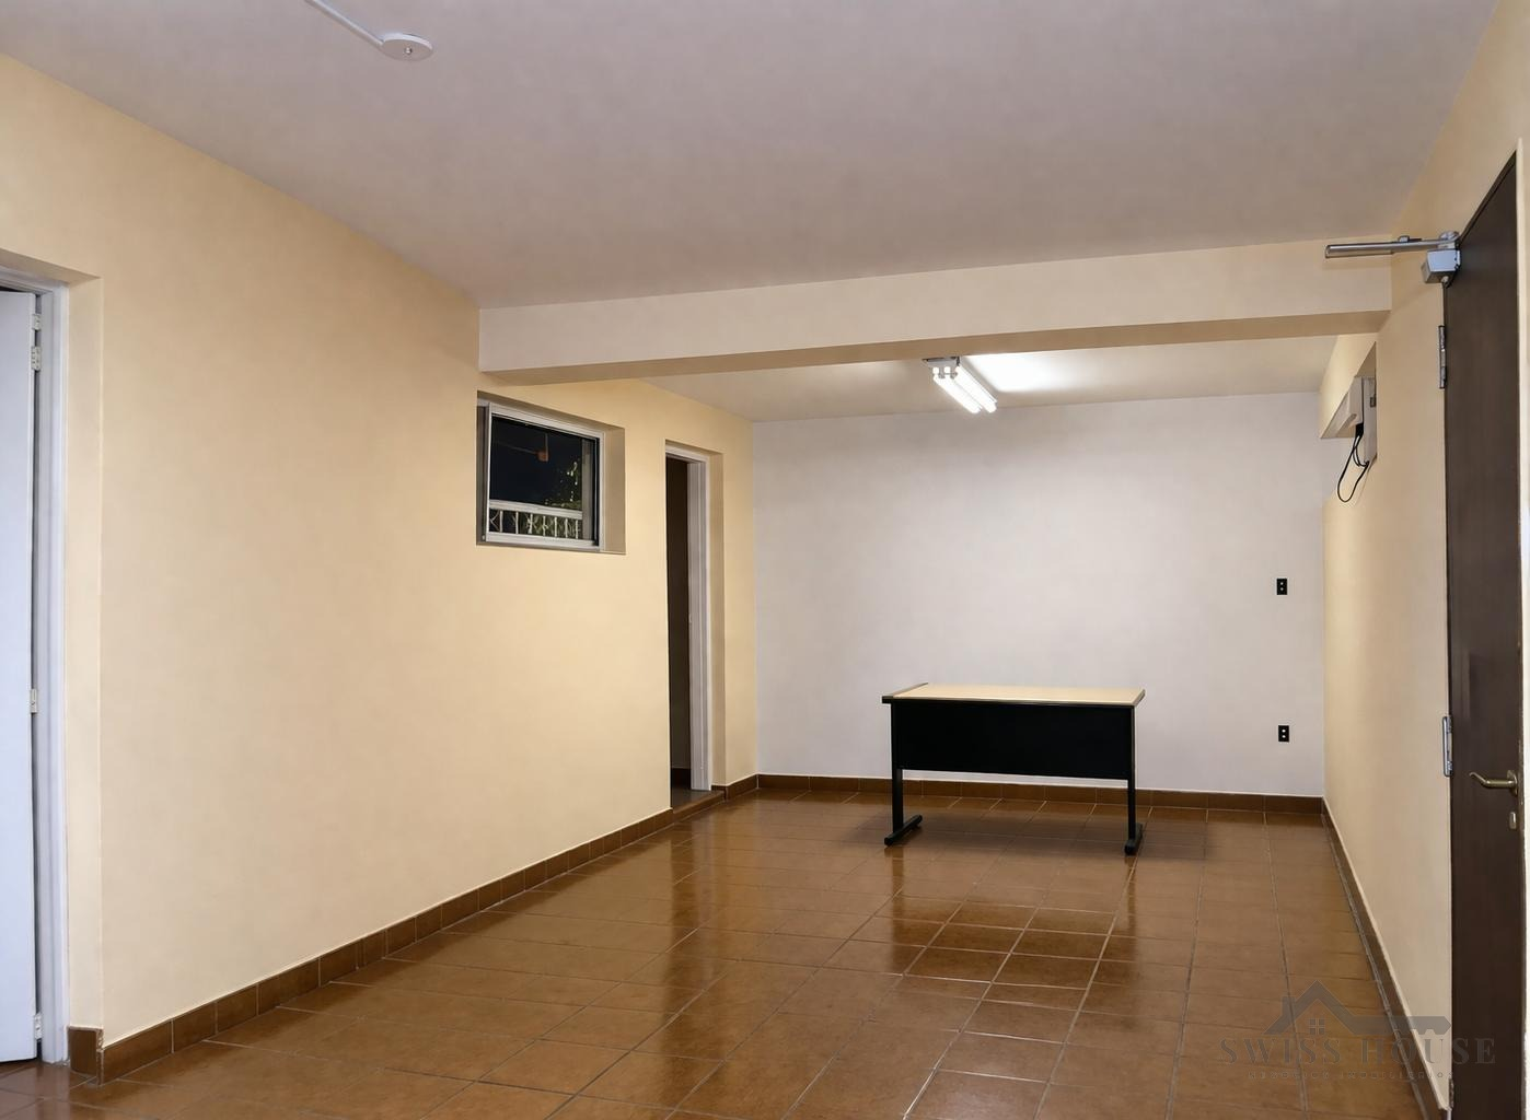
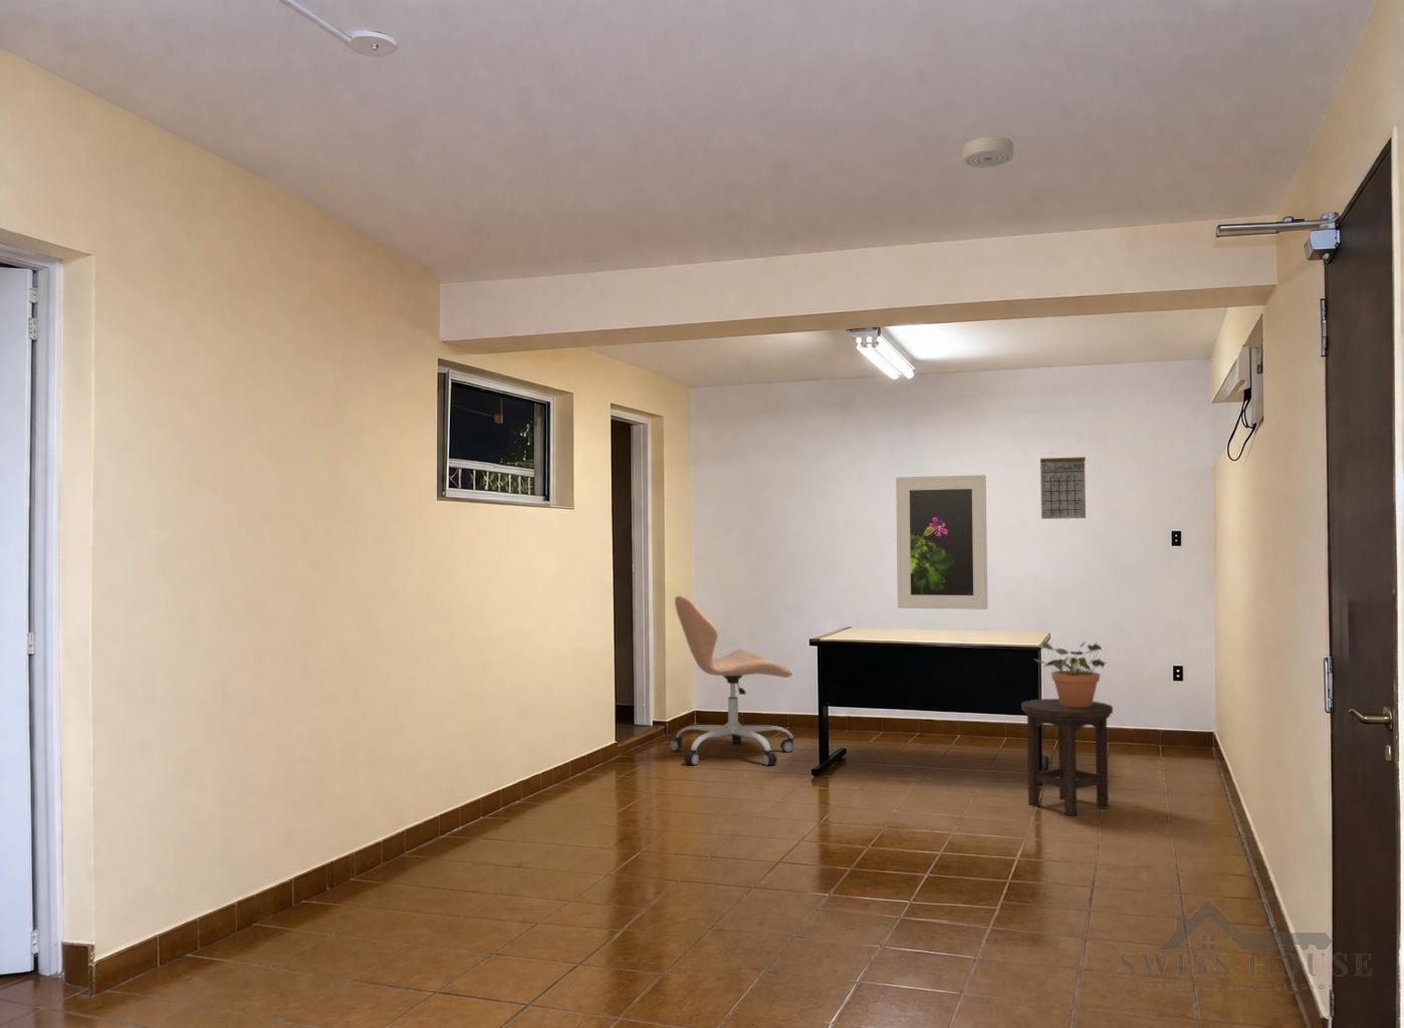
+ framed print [895,474,989,610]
+ potted plant [1034,641,1108,707]
+ office chair [668,594,795,767]
+ smoke detector [961,135,1015,169]
+ stool [1020,698,1114,818]
+ calendar [1040,444,1087,520]
